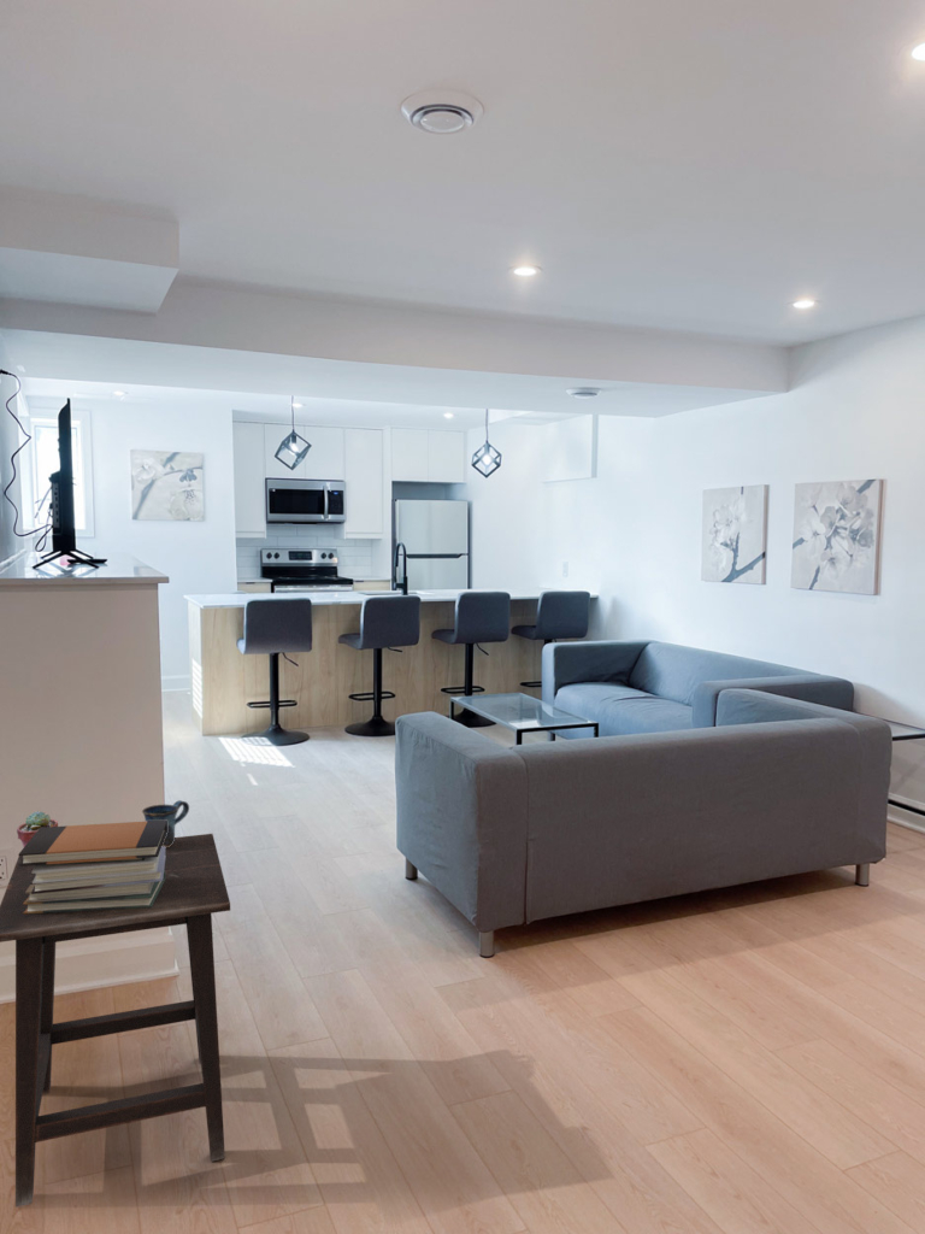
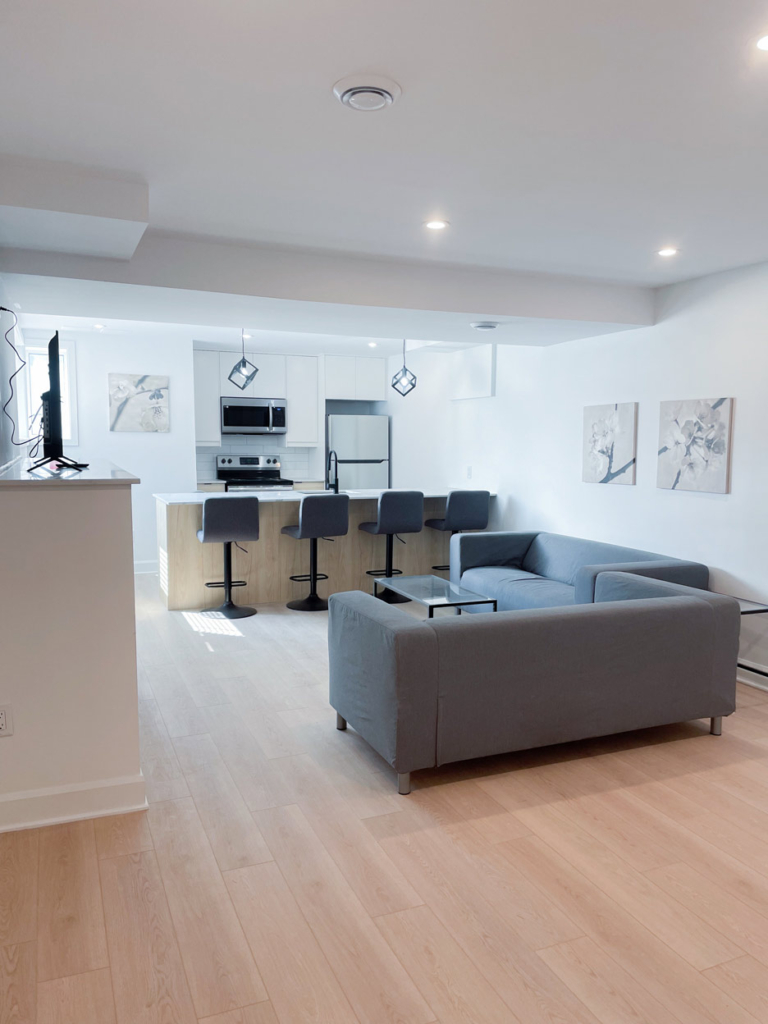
- mug [141,799,190,848]
- potted succulent [16,810,59,848]
- side table [0,833,231,1209]
- book stack [17,821,167,915]
